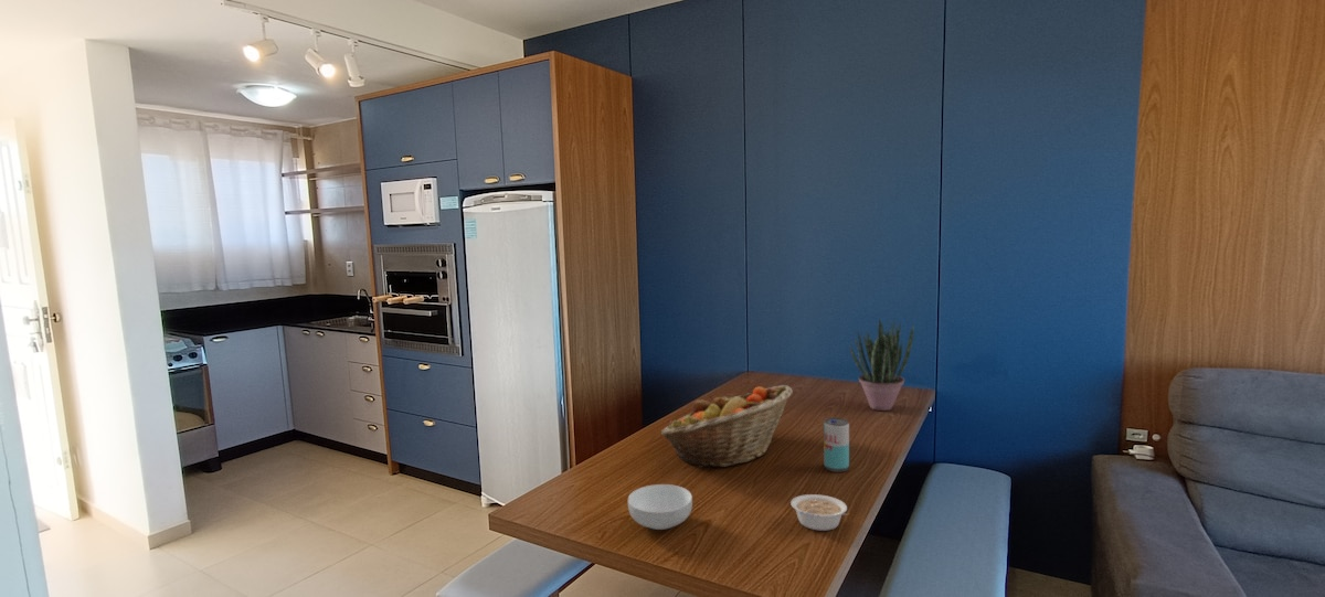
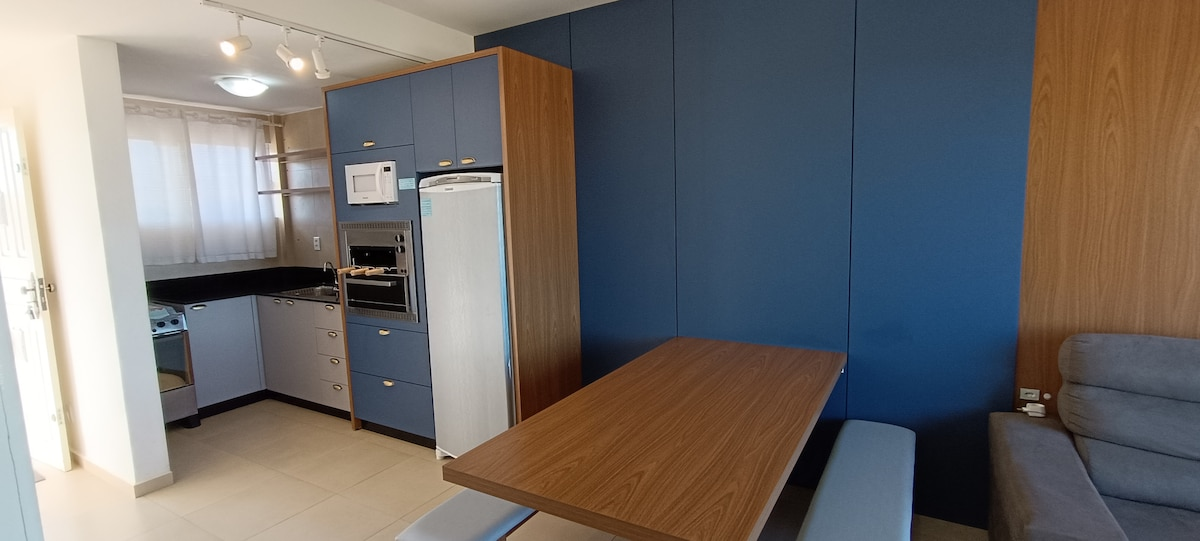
- potted plant [848,318,915,412]
- legume [789,493,848,532]
- fruit basket [660,384,793,469]
- beverage can [823,416,850,473]
- cereal bowl [627,483,693,531]
